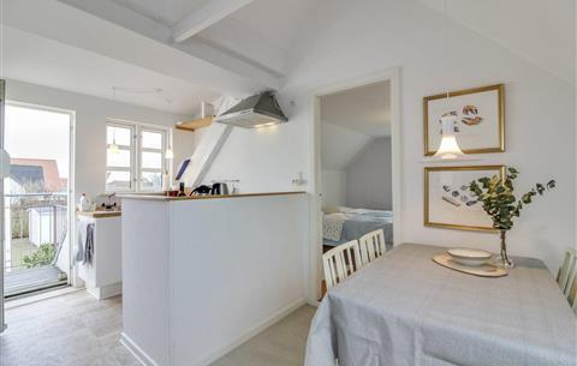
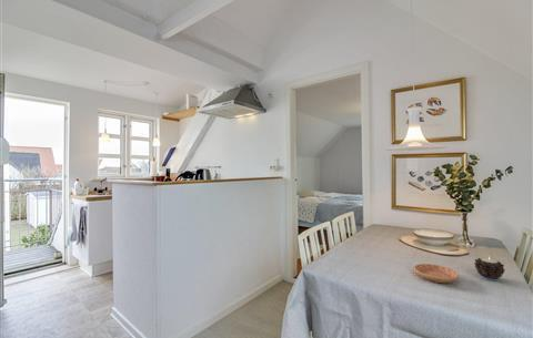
+ saucer [413,263,460,285]
+ candle [473,256,506,281]
